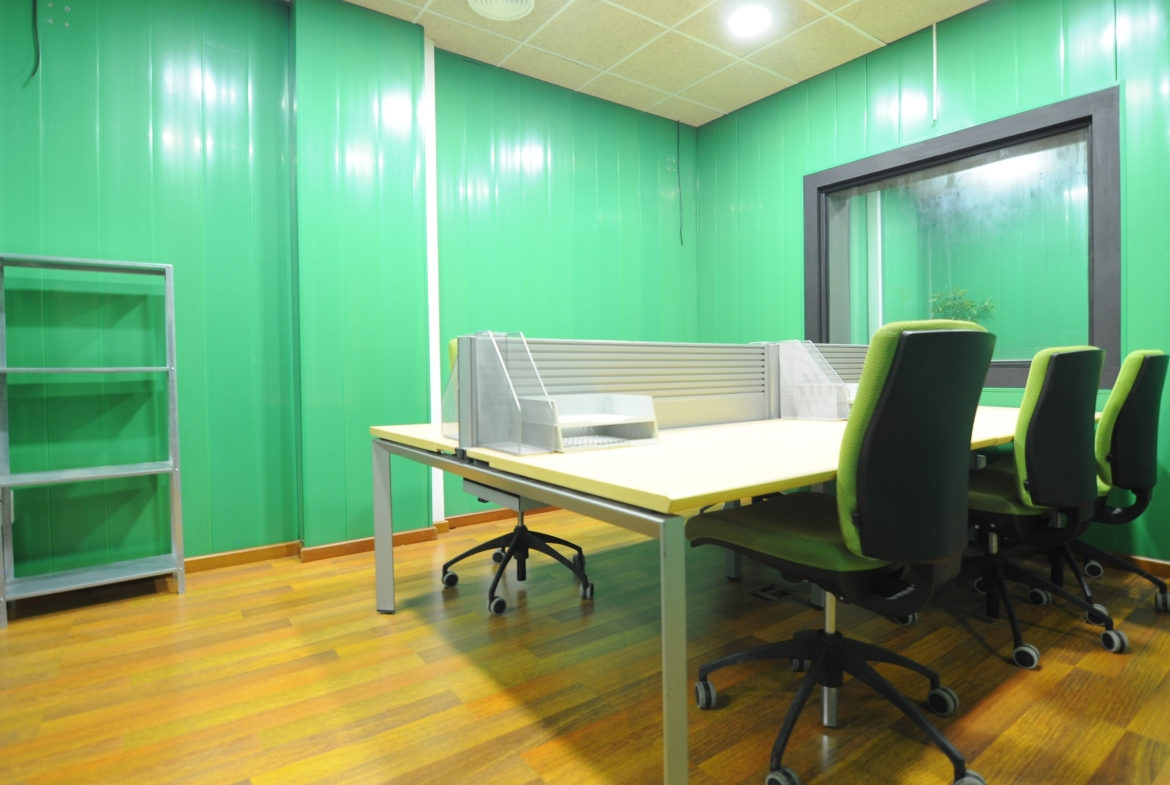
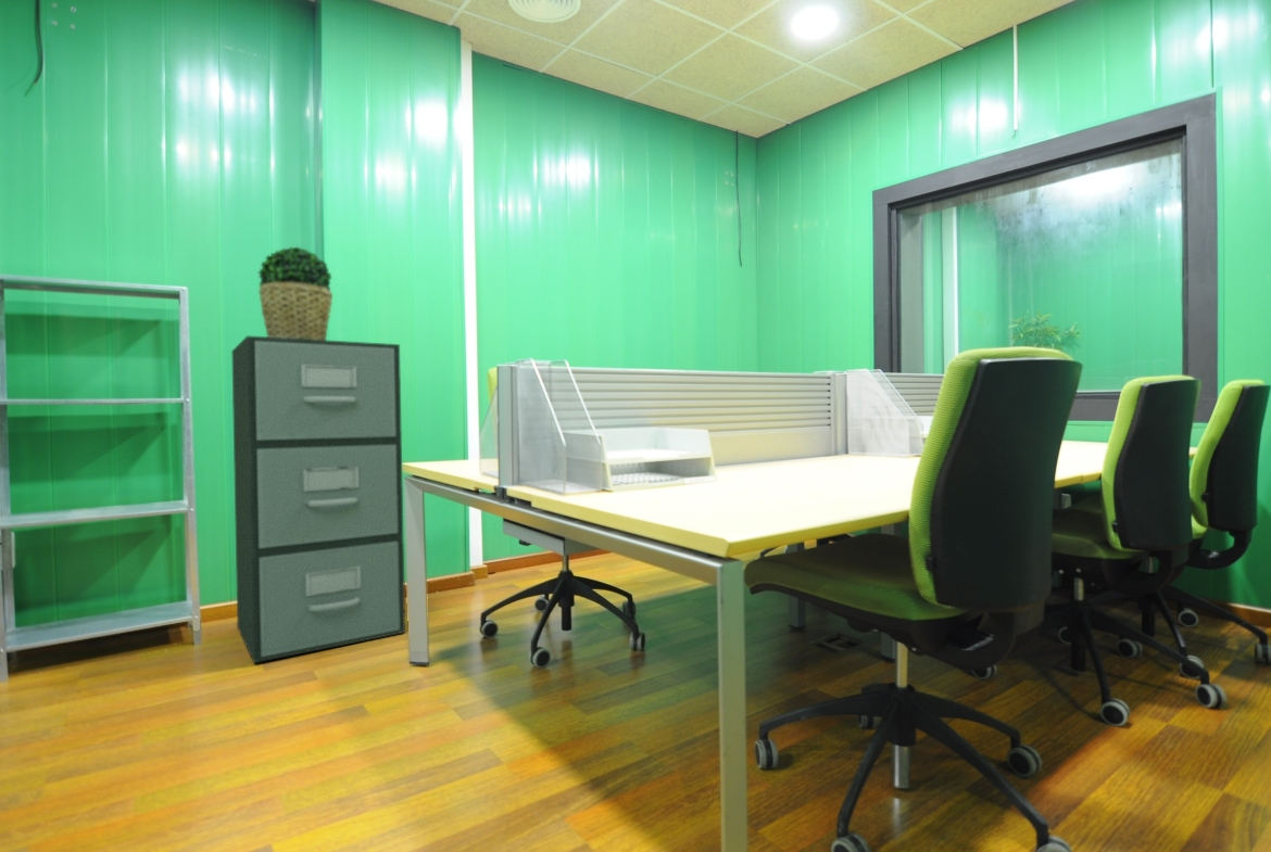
+ potted plant [256,245,334,341]
+ filing cabinet [230,334,406,664]
